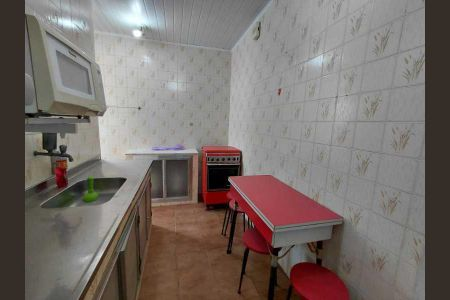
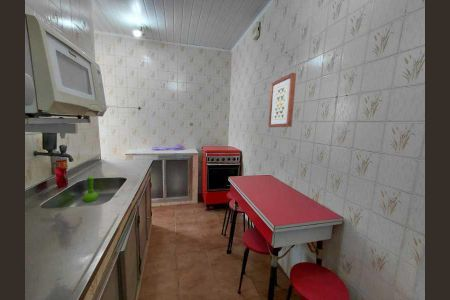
+ wall art [267,72,297,128]
